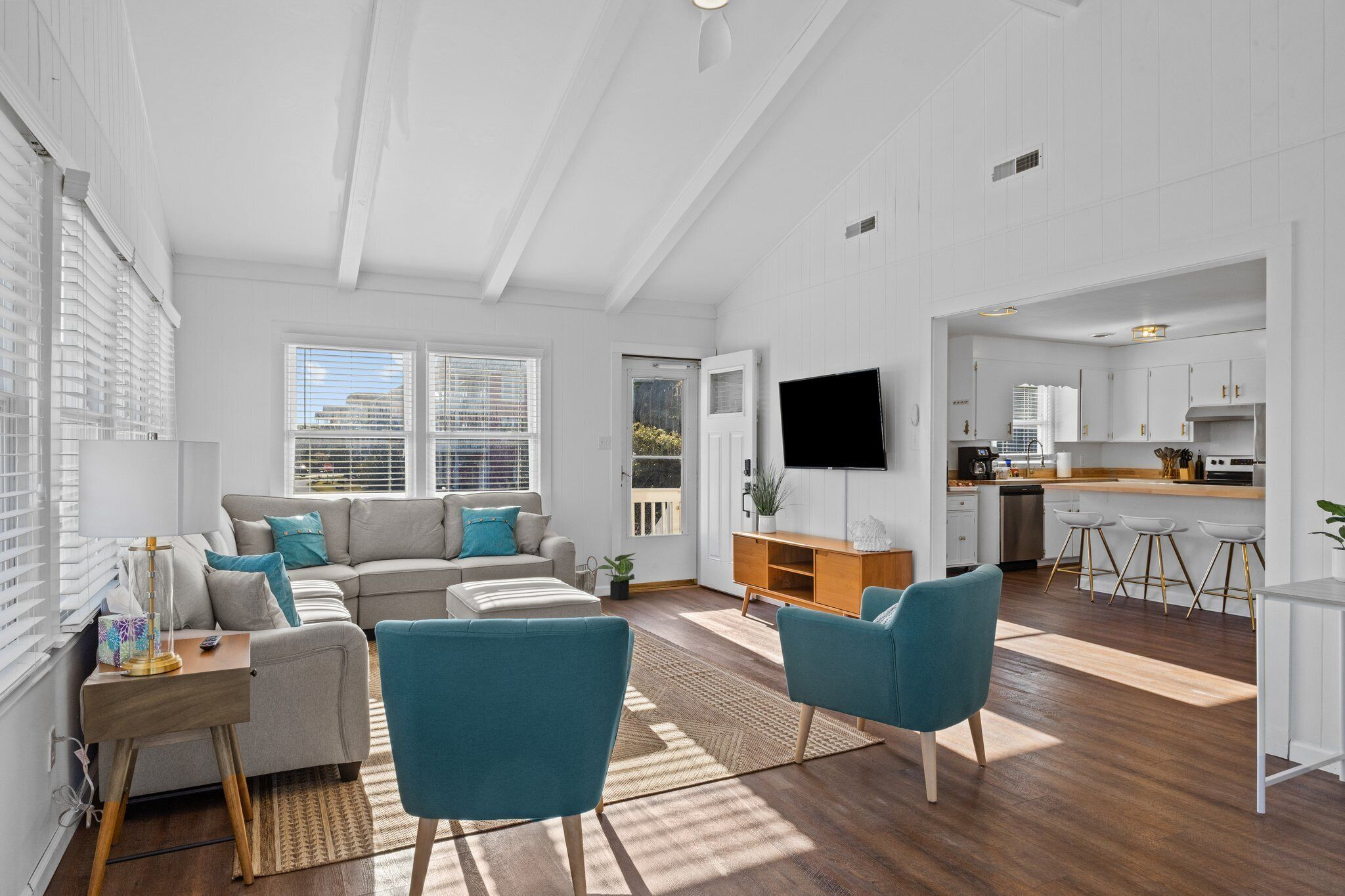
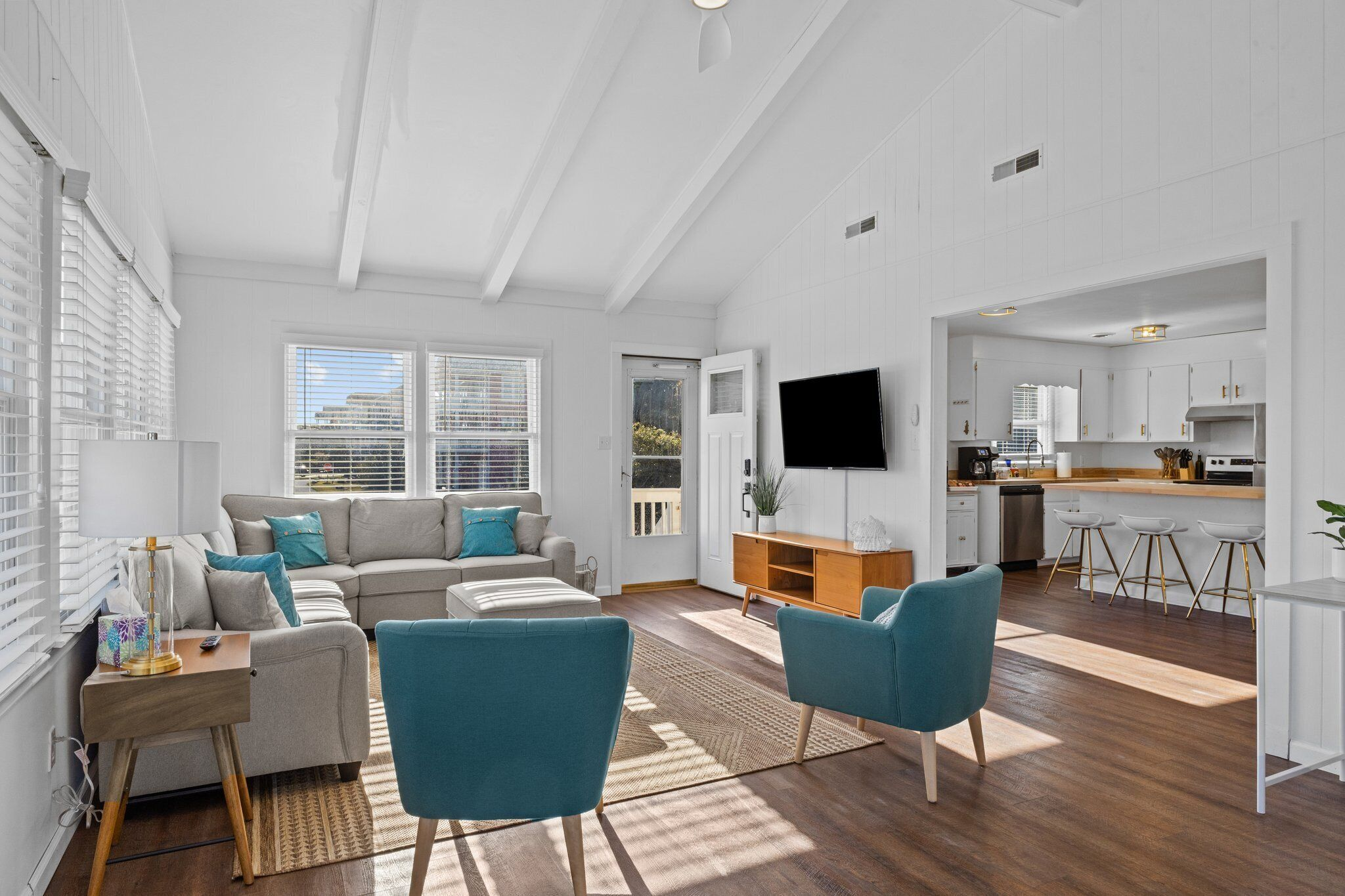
- potted plant [594,552,636,601]
